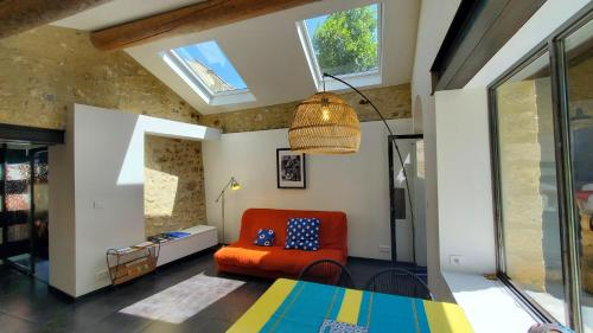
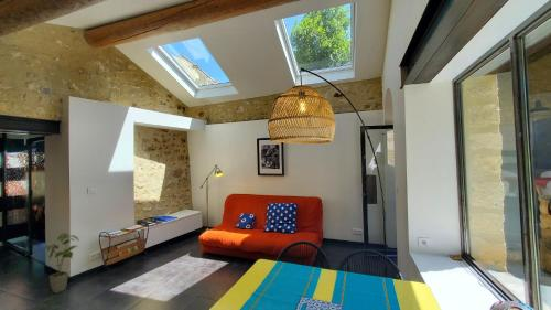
+ house plant [42,233,80,295]
